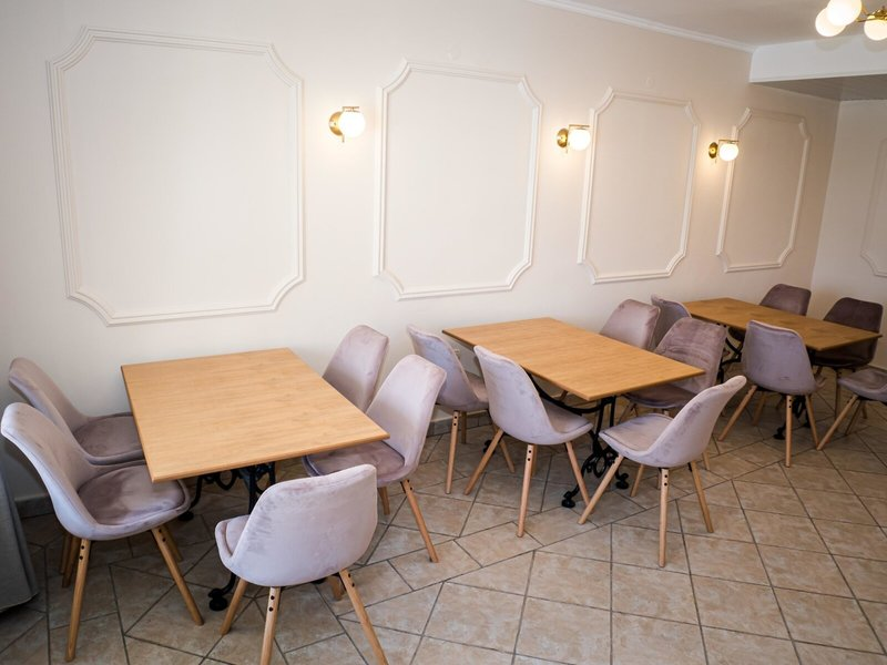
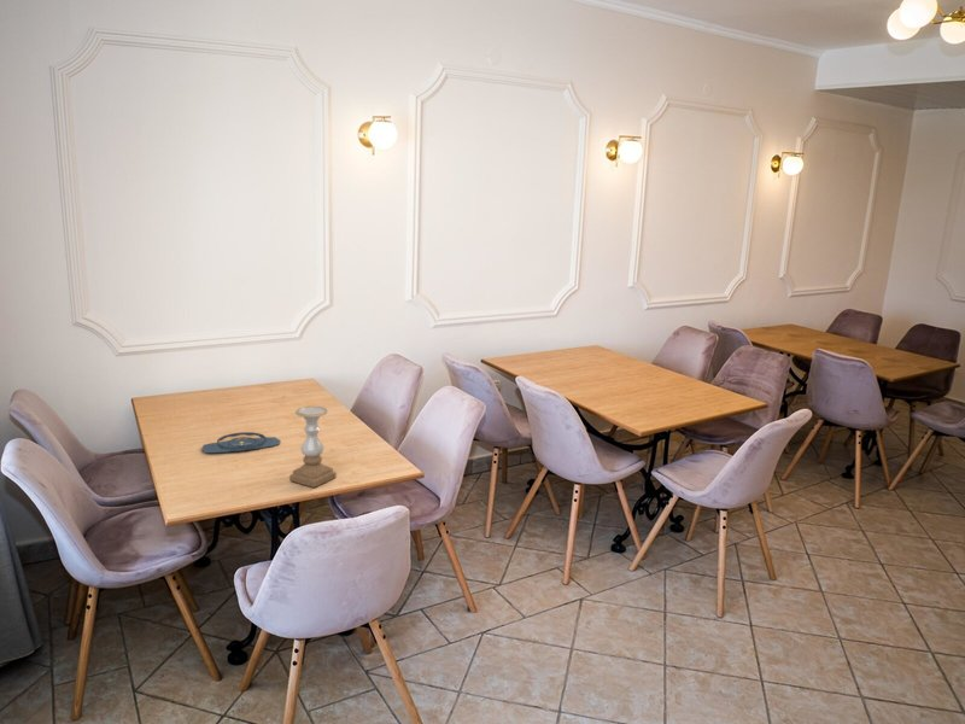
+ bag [200,428,281,454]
+ candle holder [288,404,337,489]
